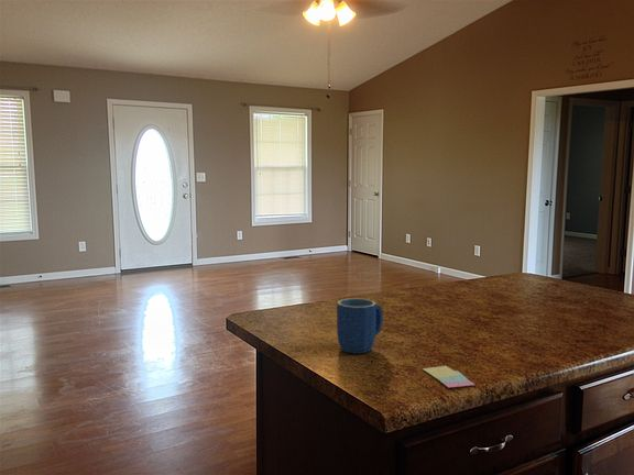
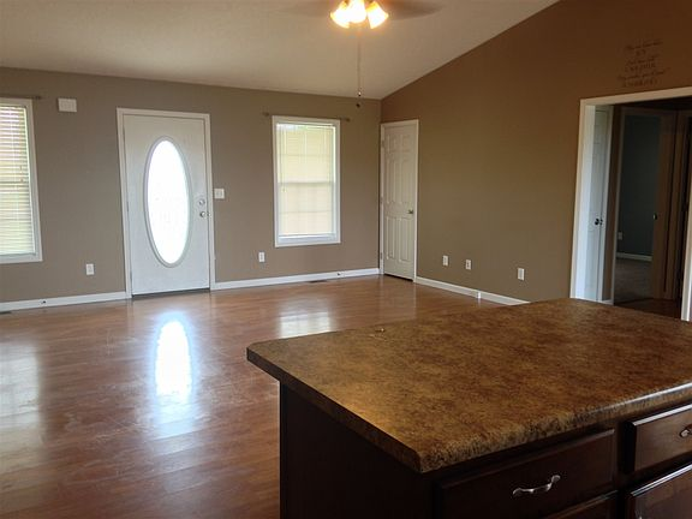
- mug [336,297,384,355]
- sticky notes [422,365,476,388]
